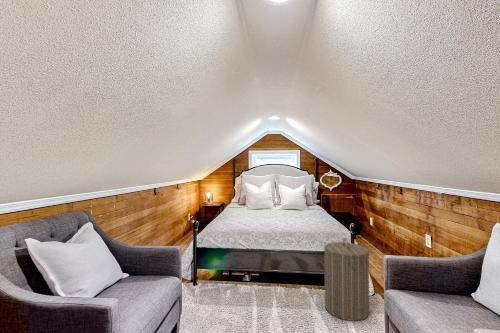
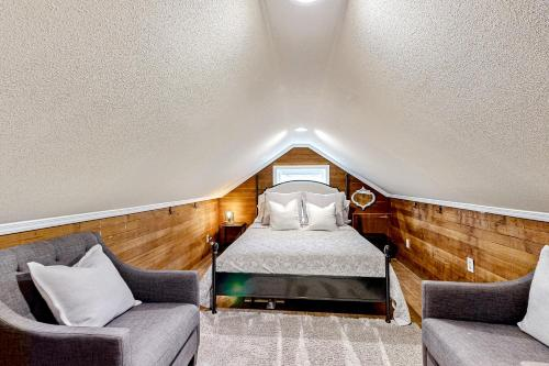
- laundry hamper [323,237,370,322]
